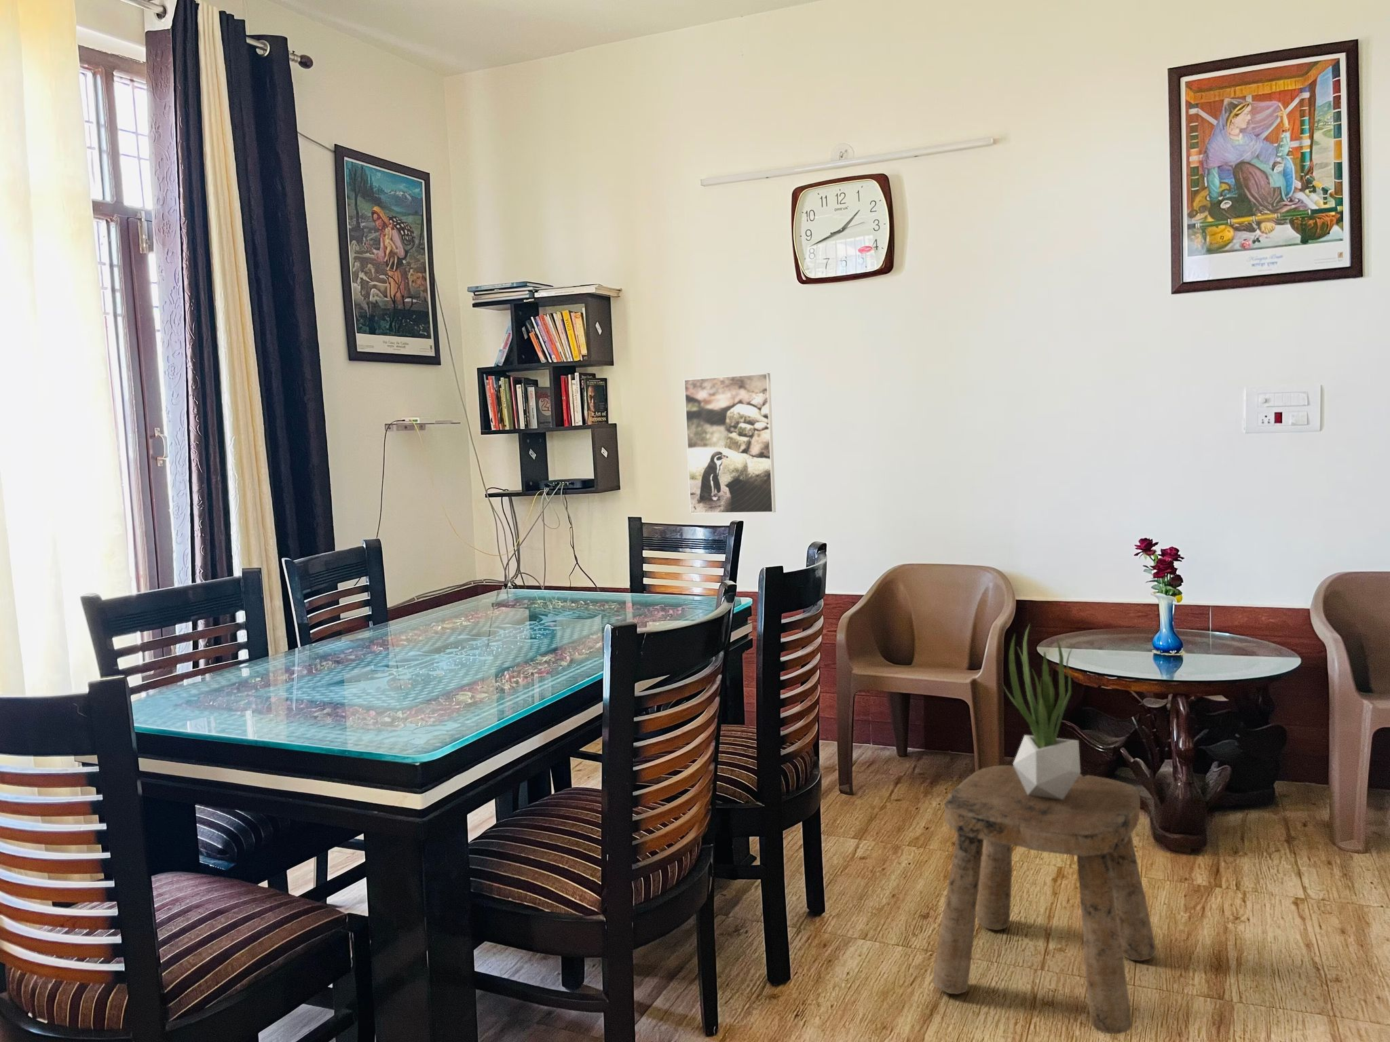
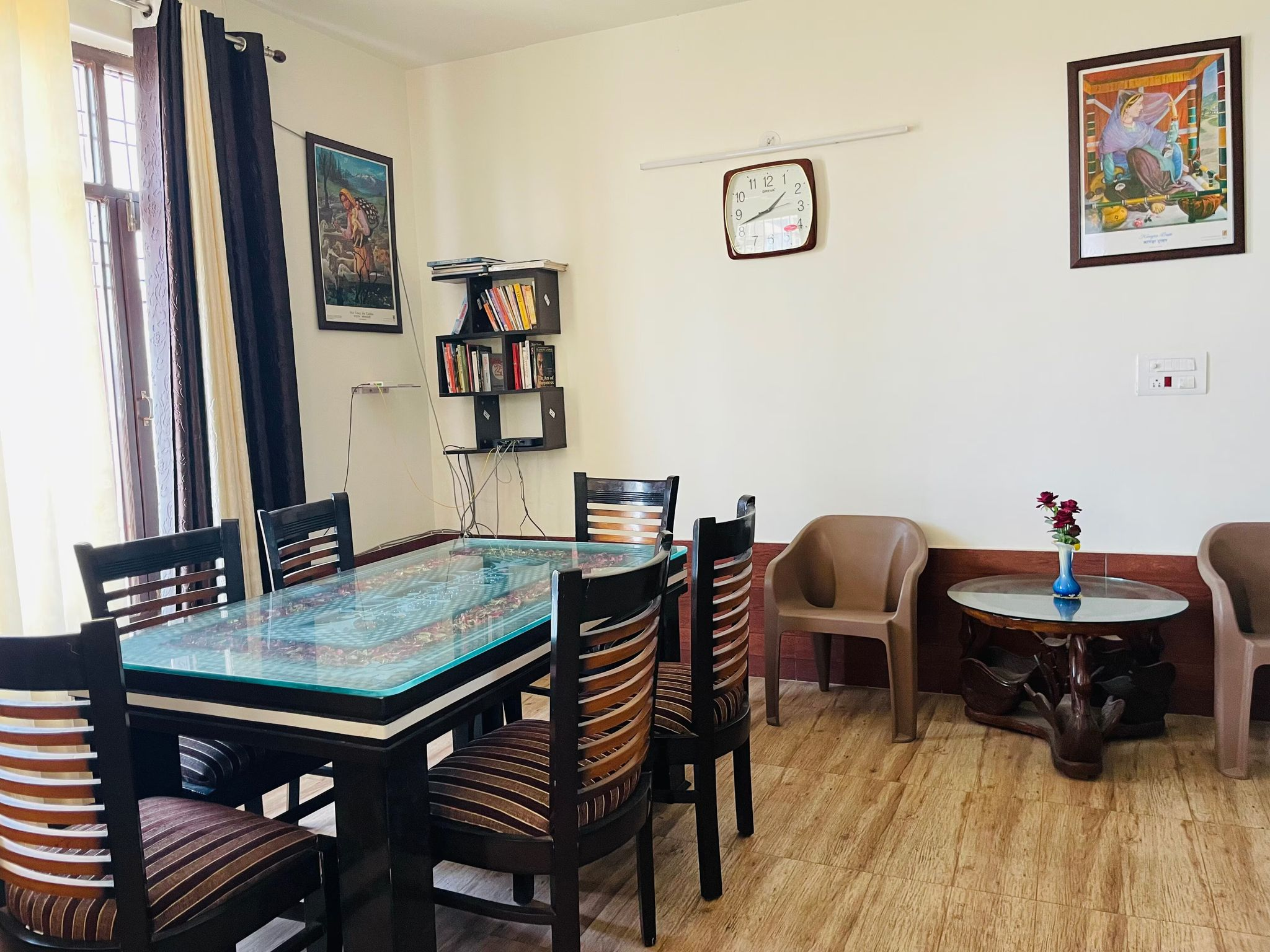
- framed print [683,372,776,514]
- stool [931,765,1157,1034]
- potted plant [1001,623,1081,800]
